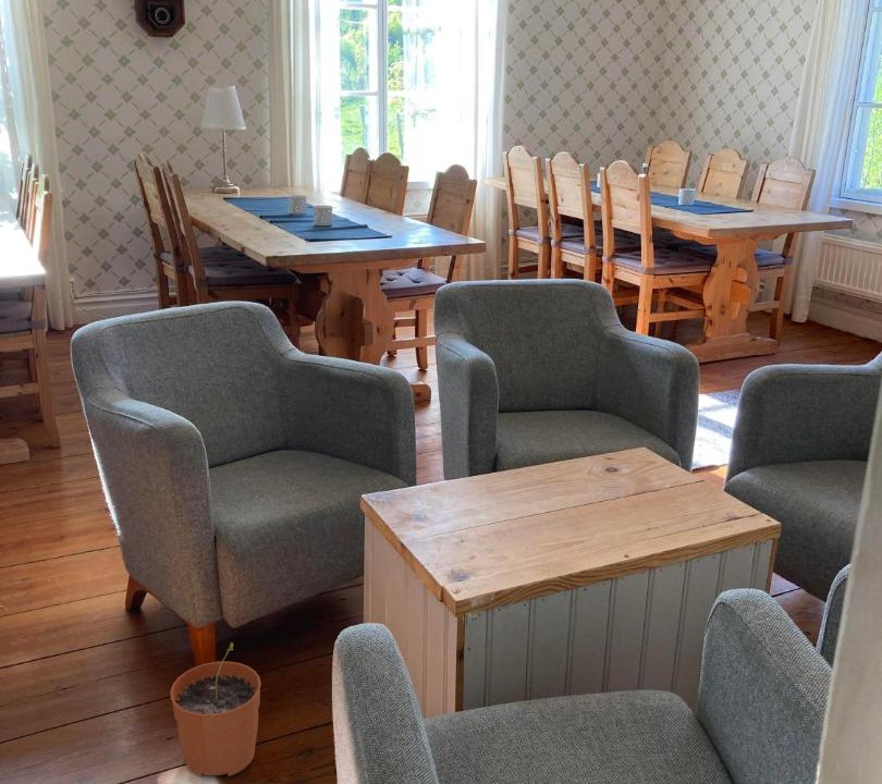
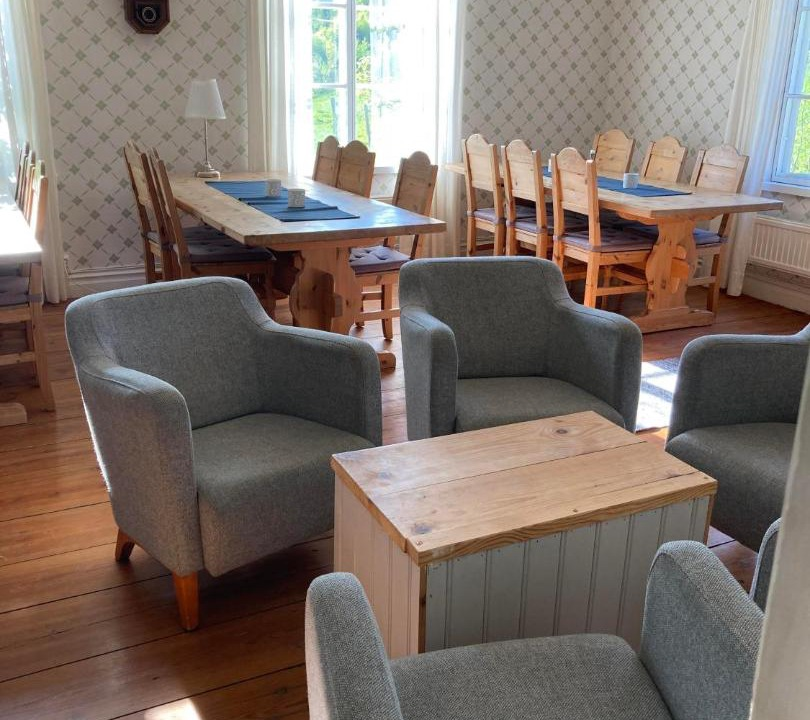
- plant pot [169,641,262,777]
